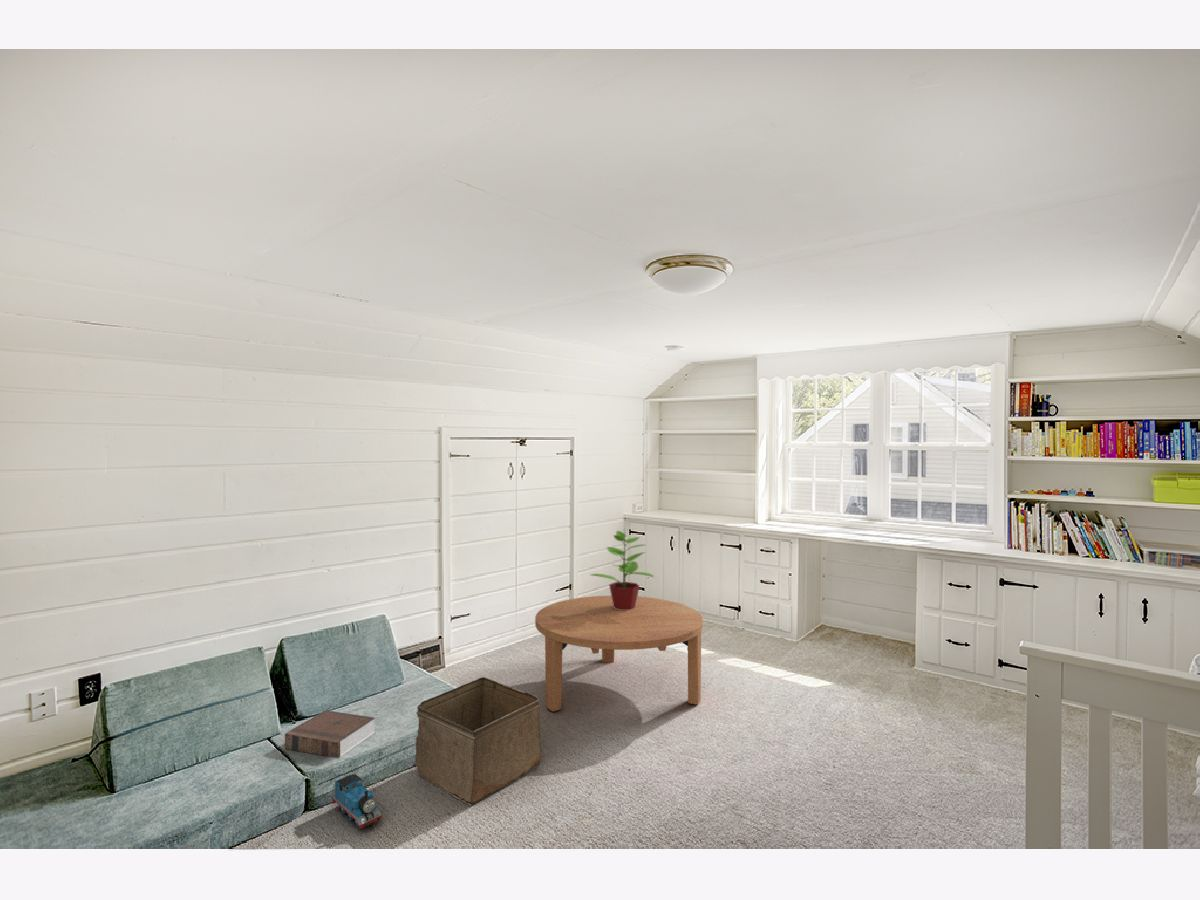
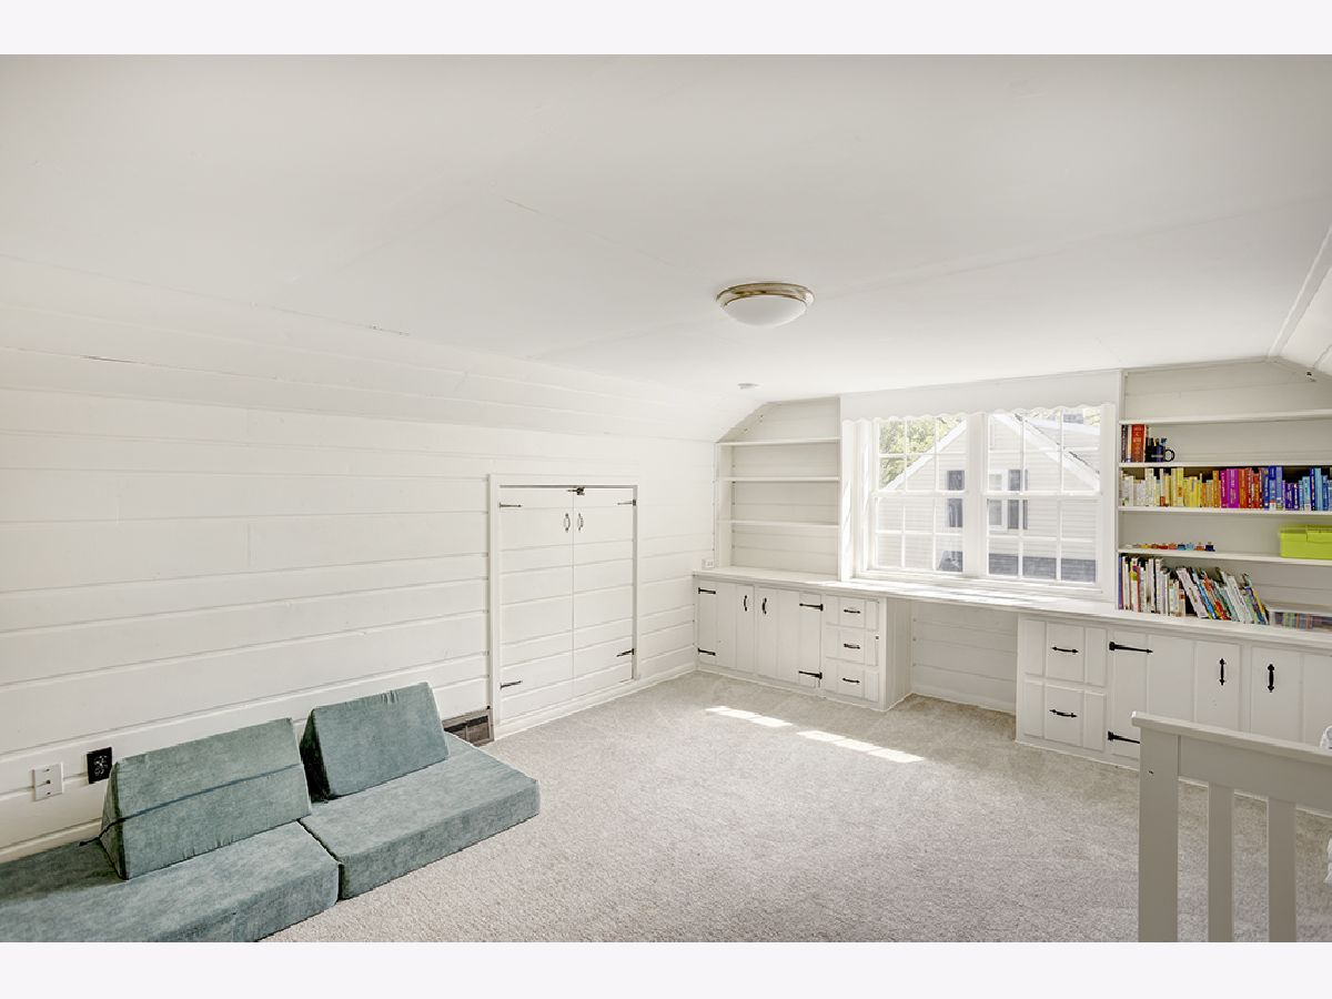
- toy train [331,773,383,830]
- coffee table [534,595,704,712]
- potted plant [590,529,655,610]
- book [284,709,376,759]
- storage bin [414,676,542,806]
